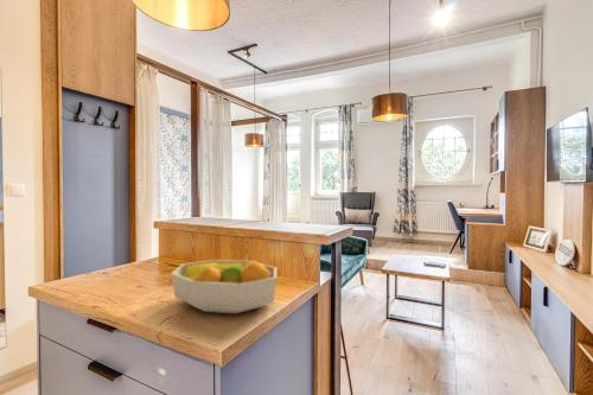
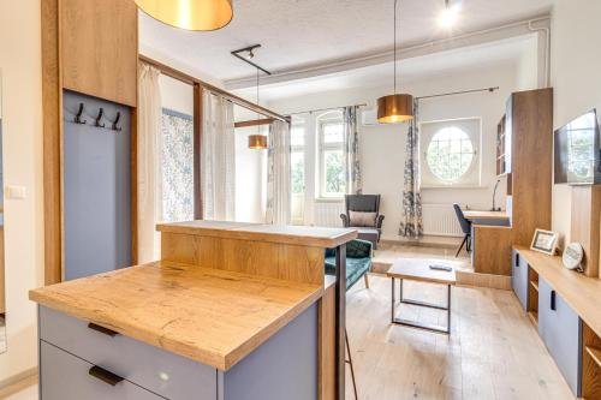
- fruit bowl [170,259,278,314]
